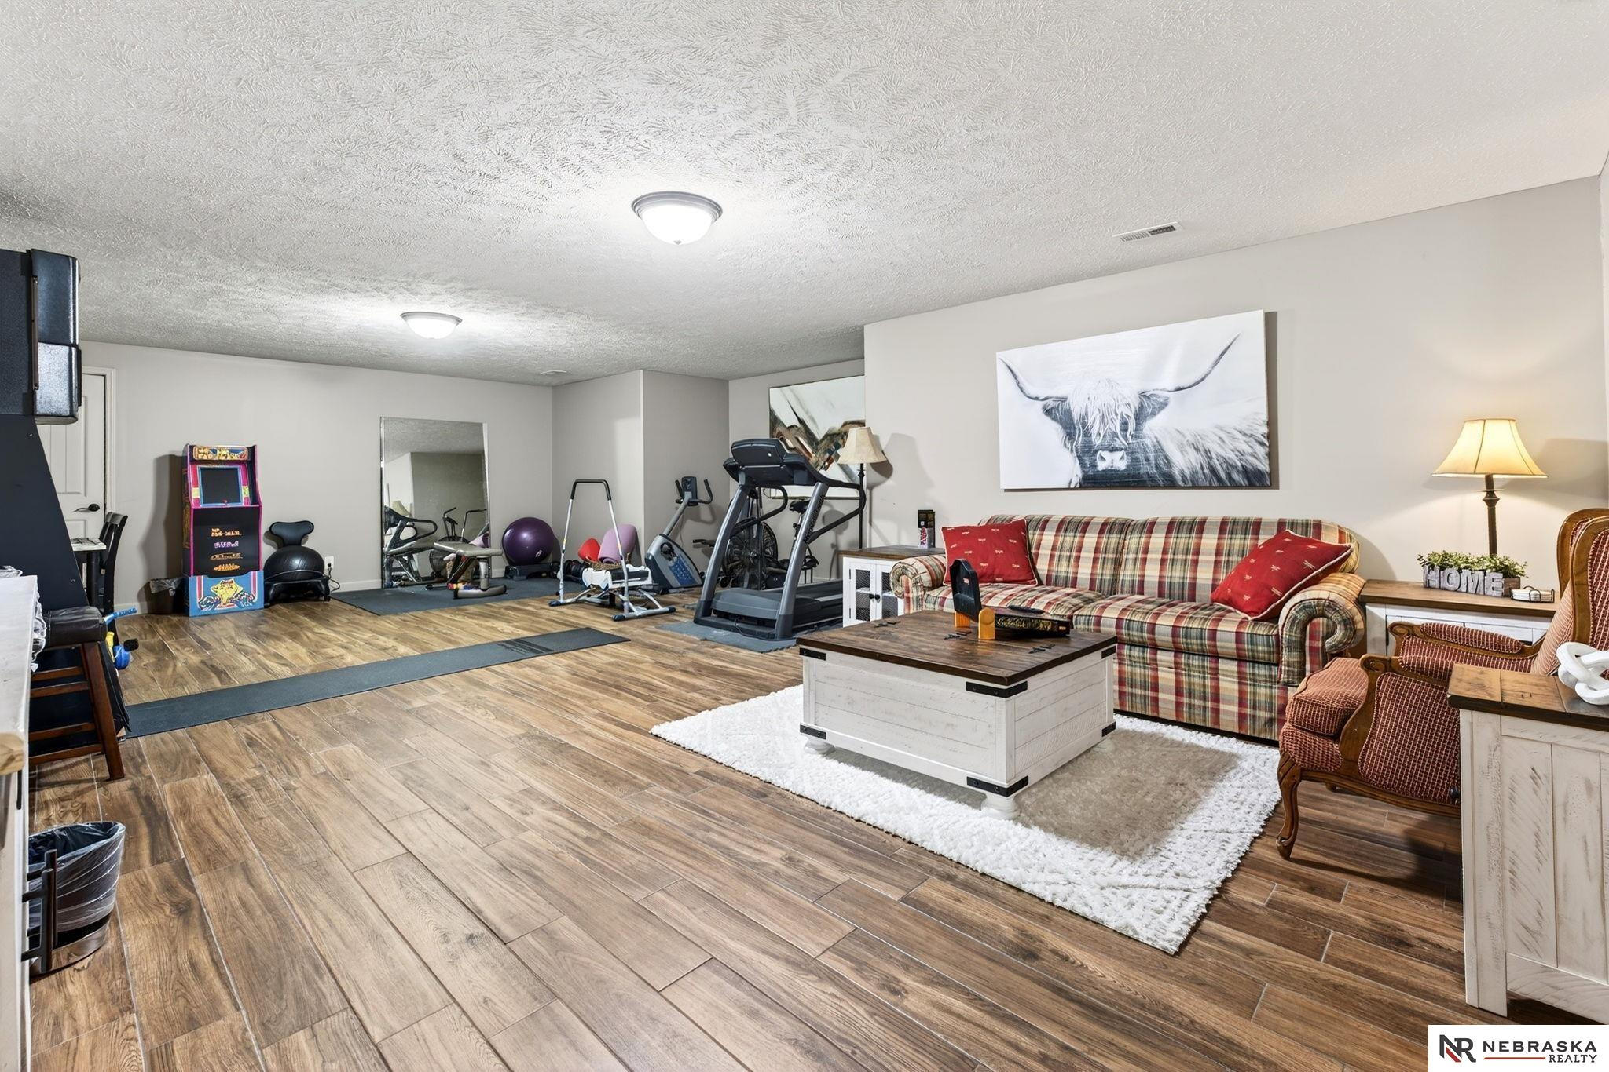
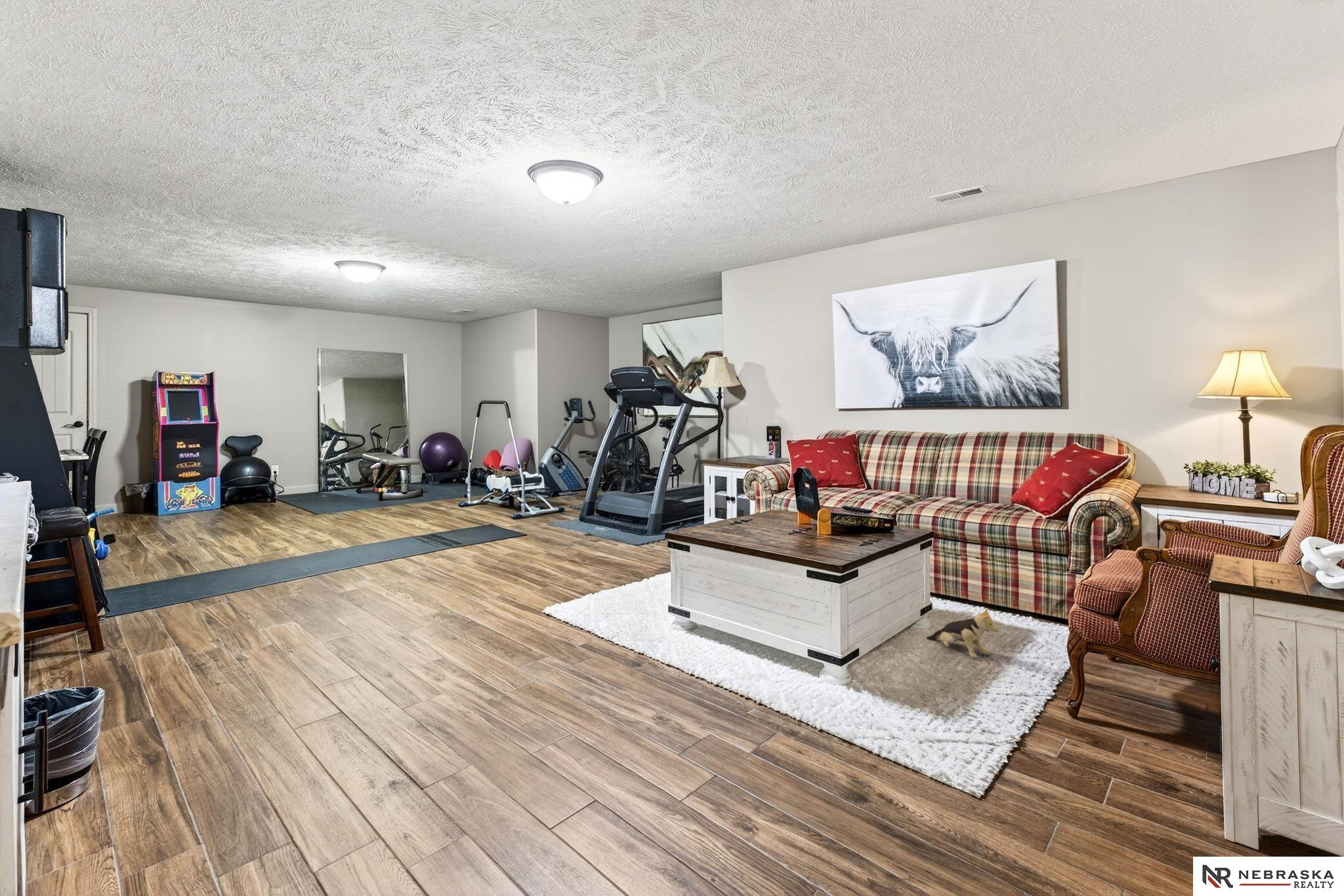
+ plush toy [925,607,998,658]
